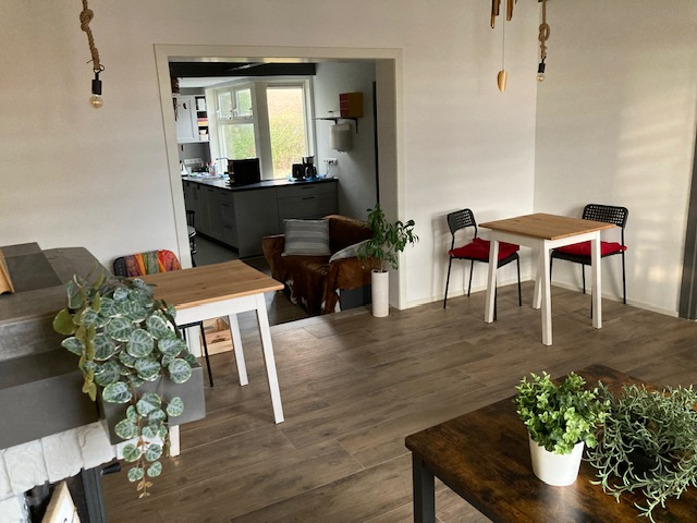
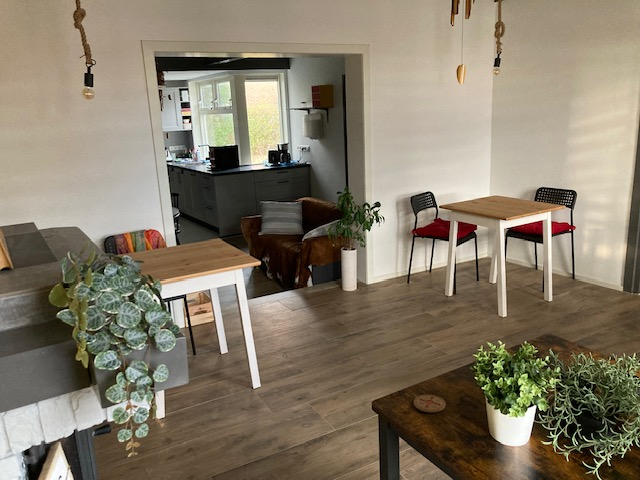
+ coaster [413,394,446,414]
